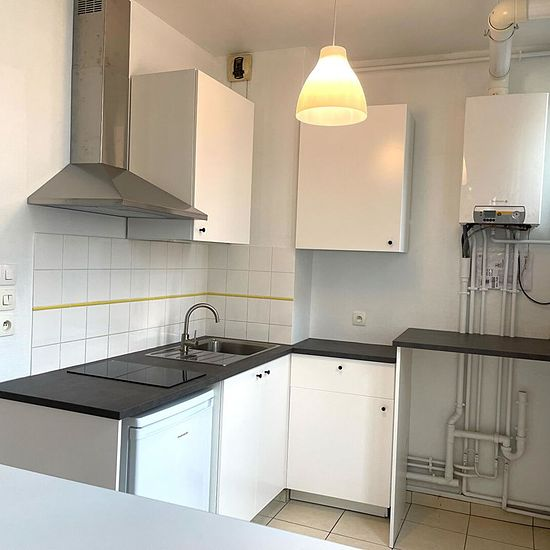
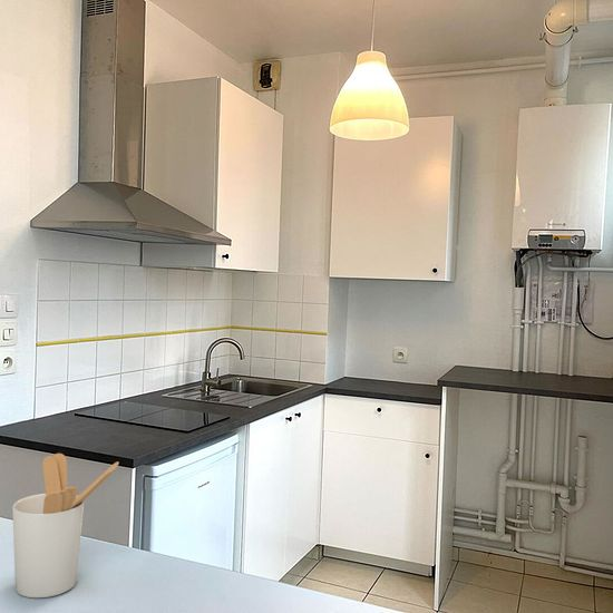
+ utensil holder [11,453,120,599]
